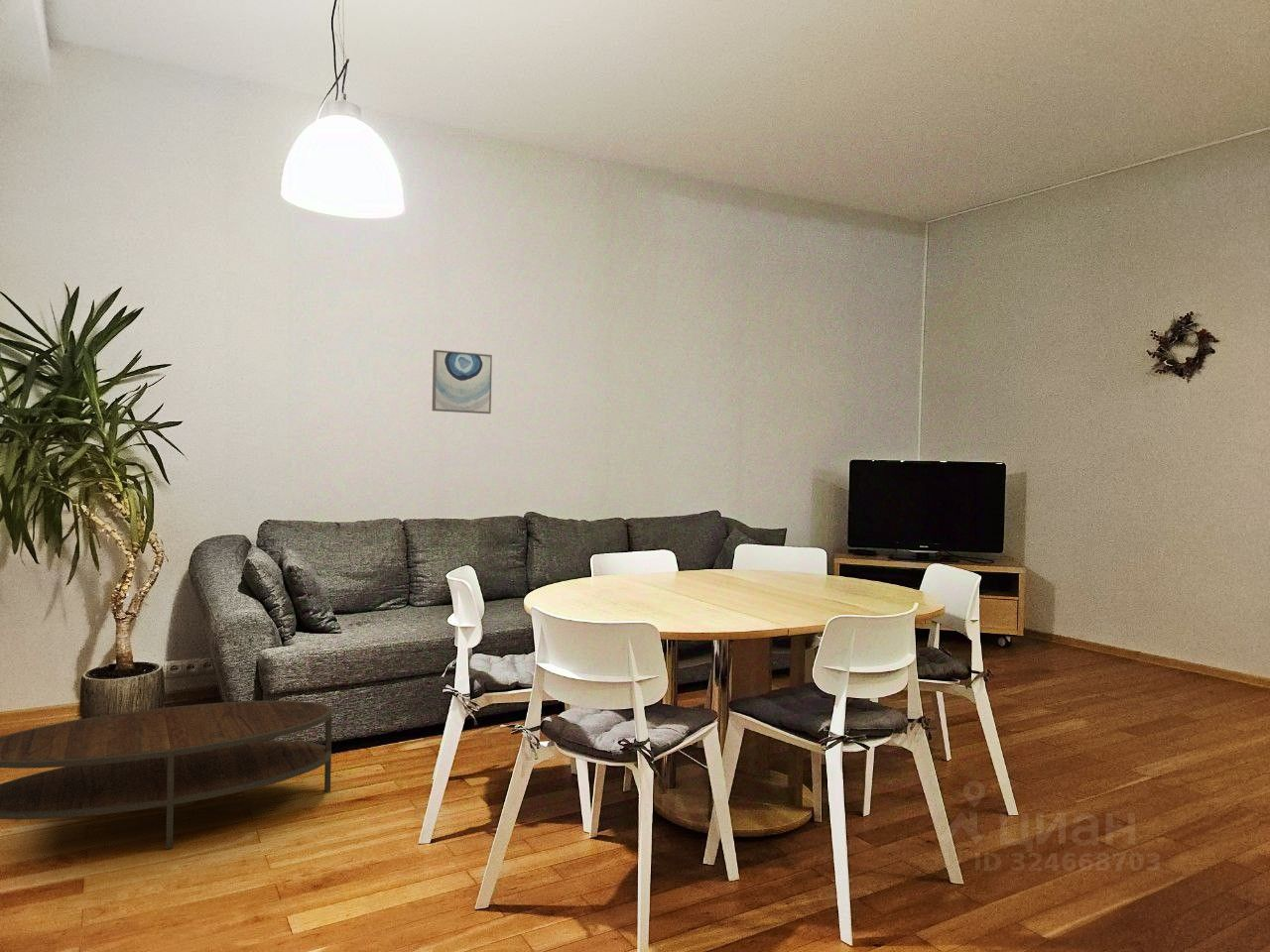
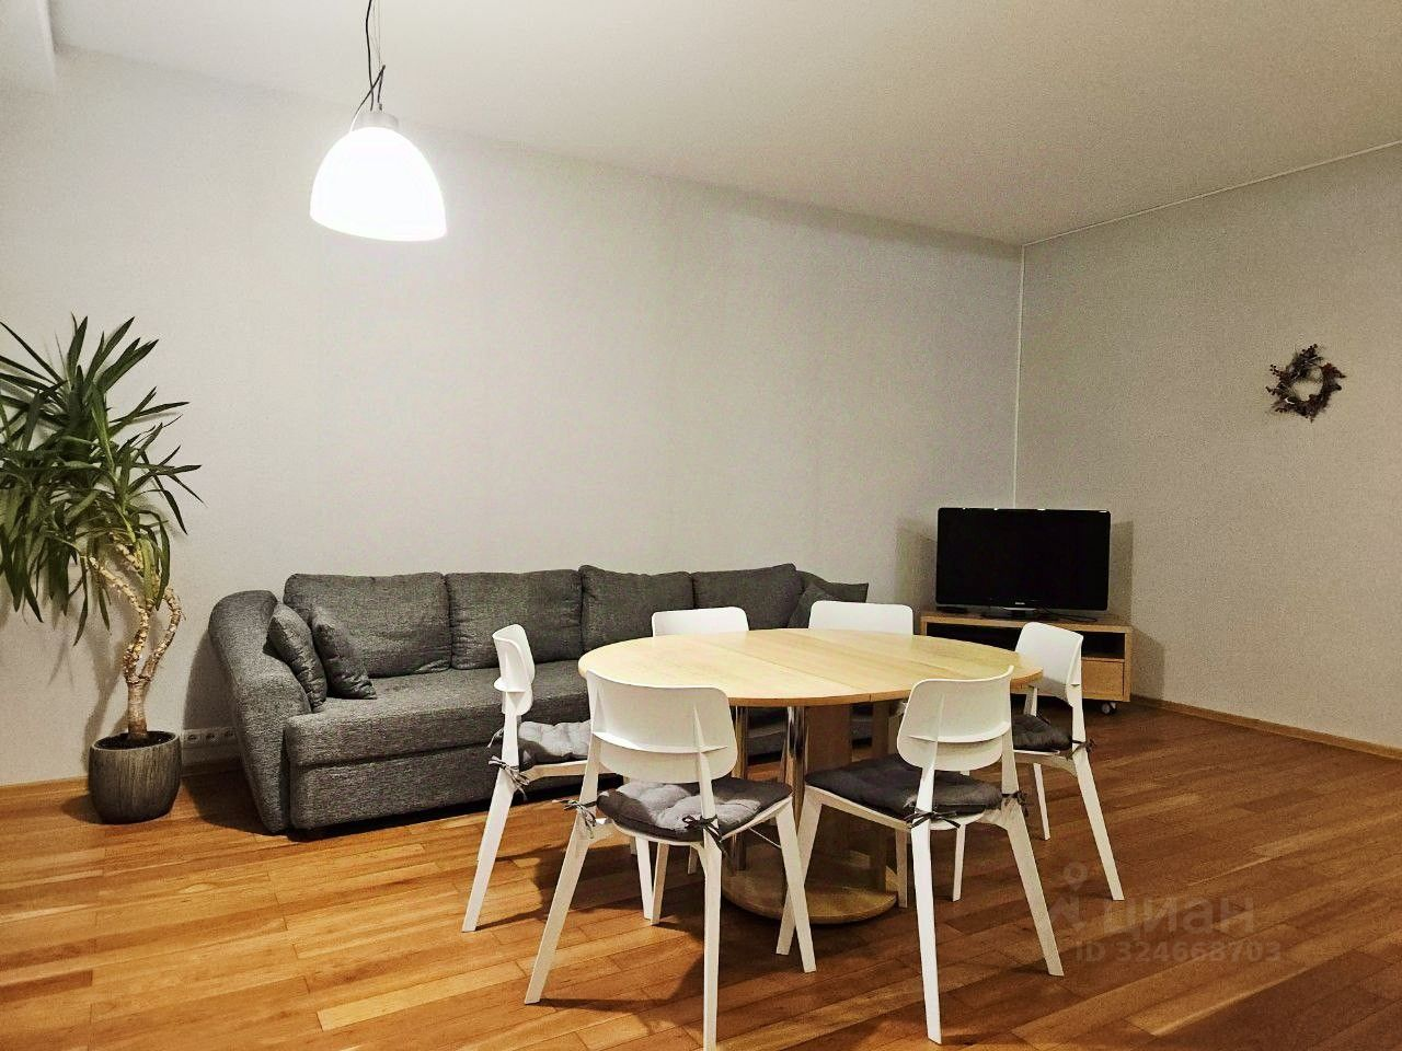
- coffee table [0,700,333,850]
- wall art [432,349,493,415]
